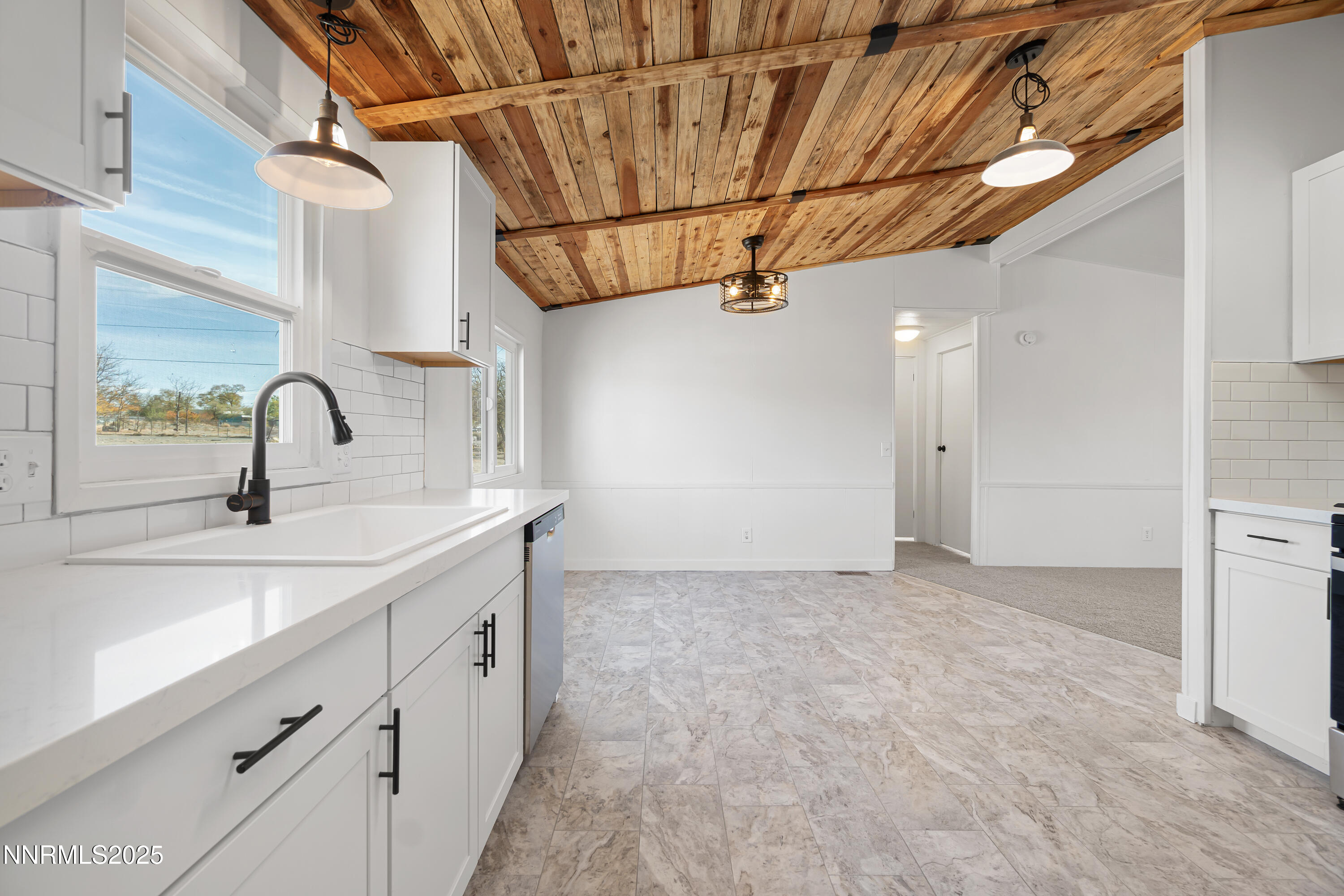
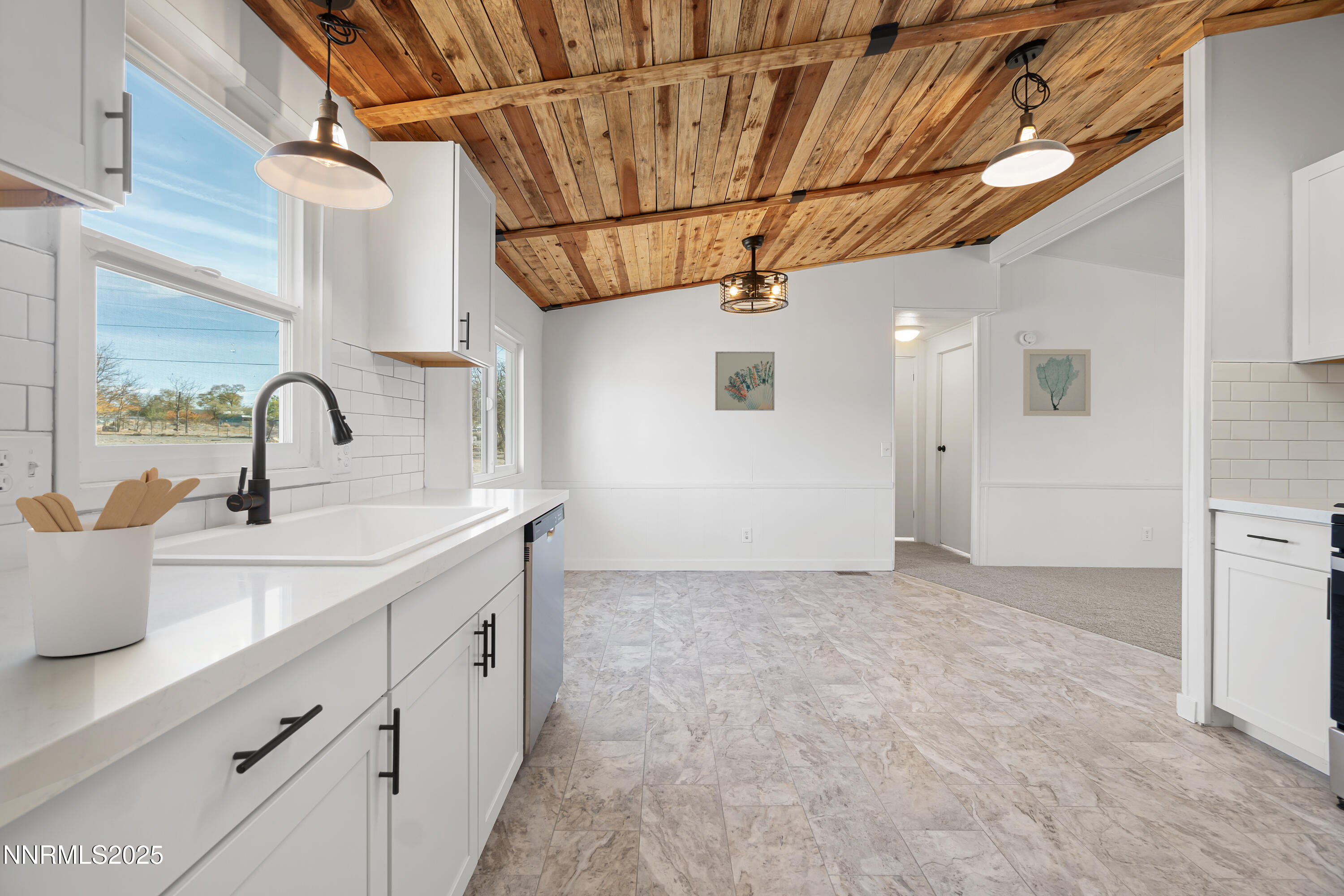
+ wall art [1023,349,1091,417]
+ wall art [715,351,775,411]
+ utensil holder [15,467,201,657]
